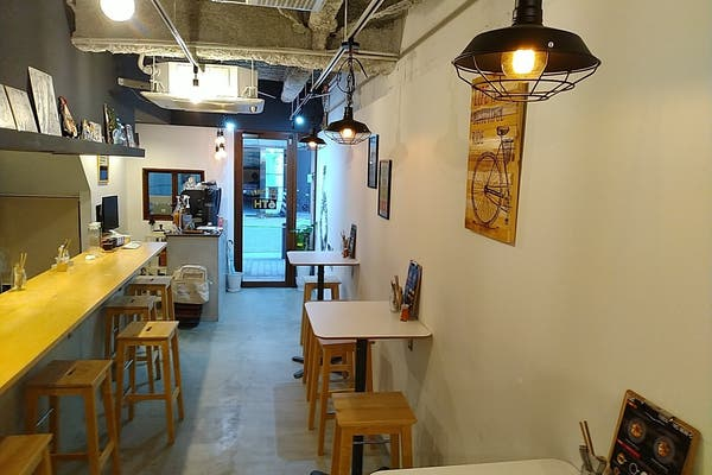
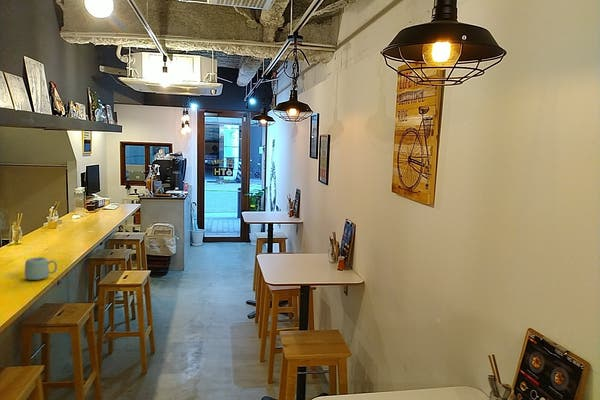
+ mug [23,256,58,281]
